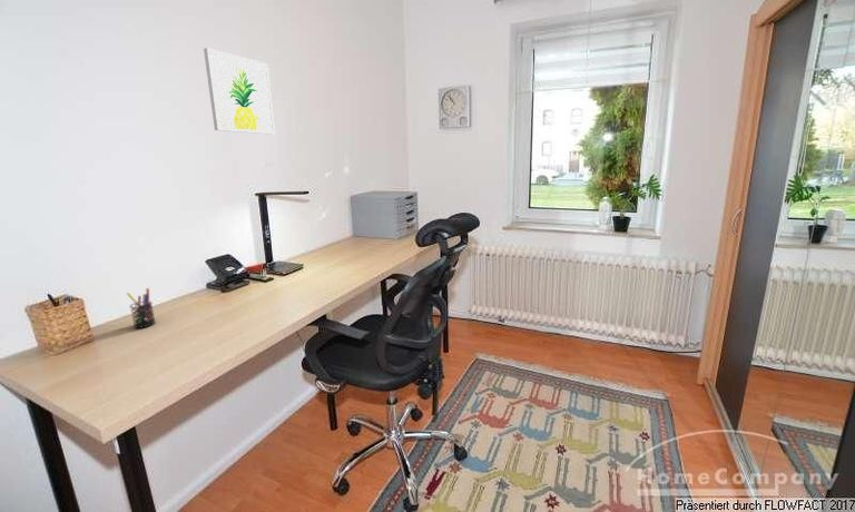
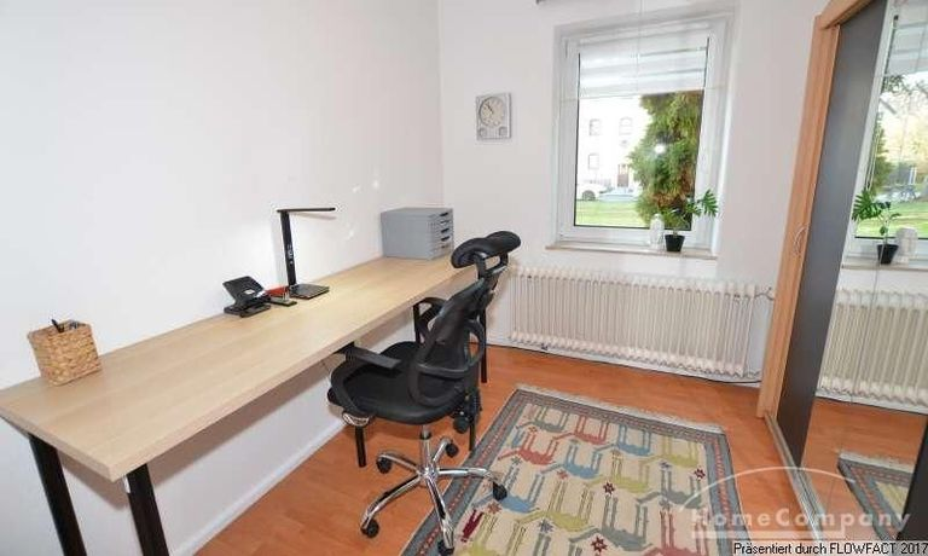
- pen holder [126,287,157,329]
- wall art [203,47,276,135]
